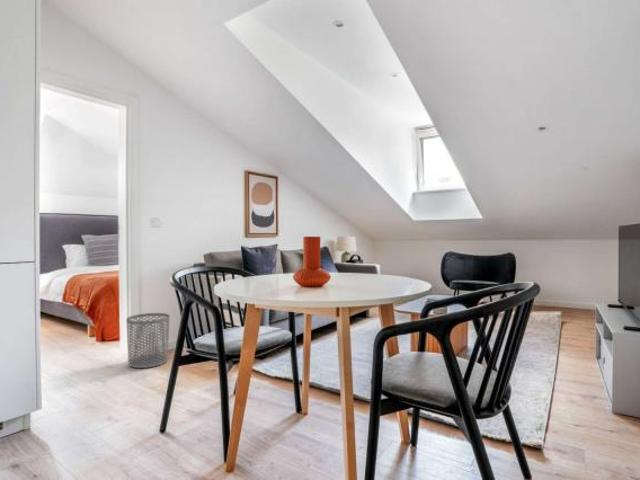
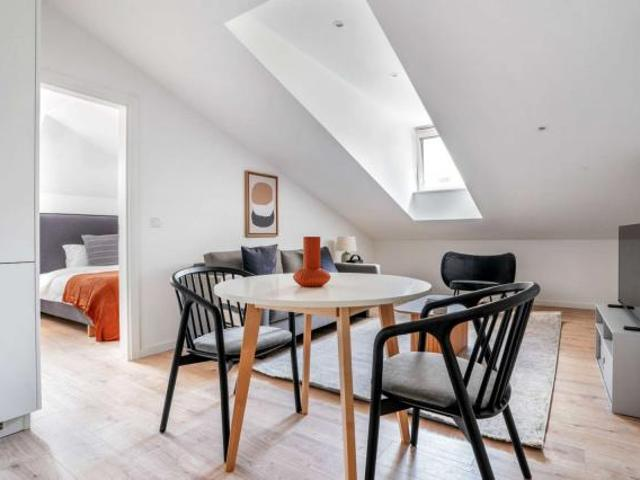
- waste bin [125,312,171,369]
